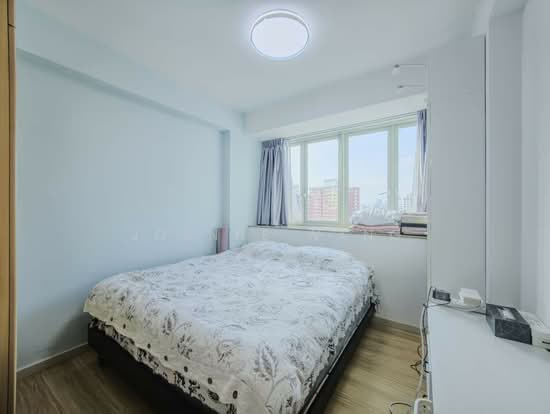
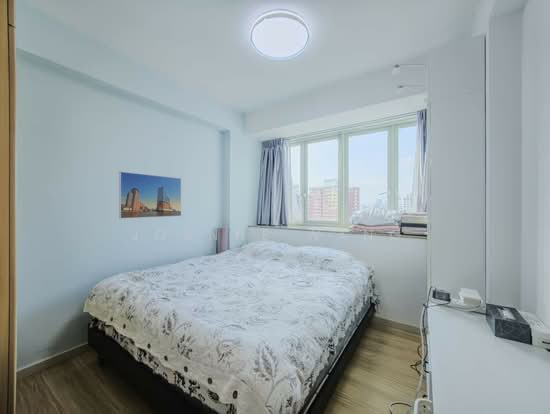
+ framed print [118,171,182,220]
